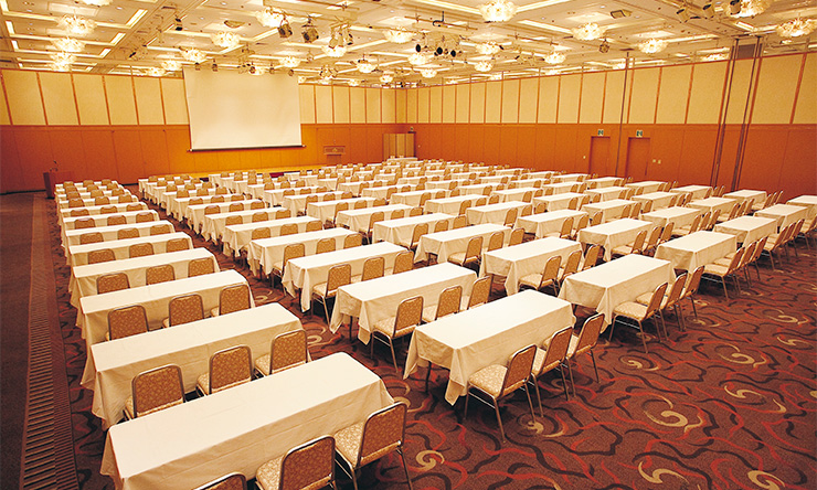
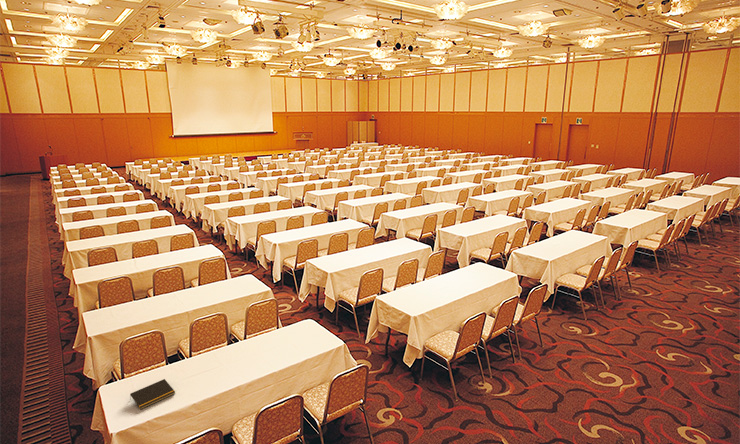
+ notepad [129,378,176,410]
